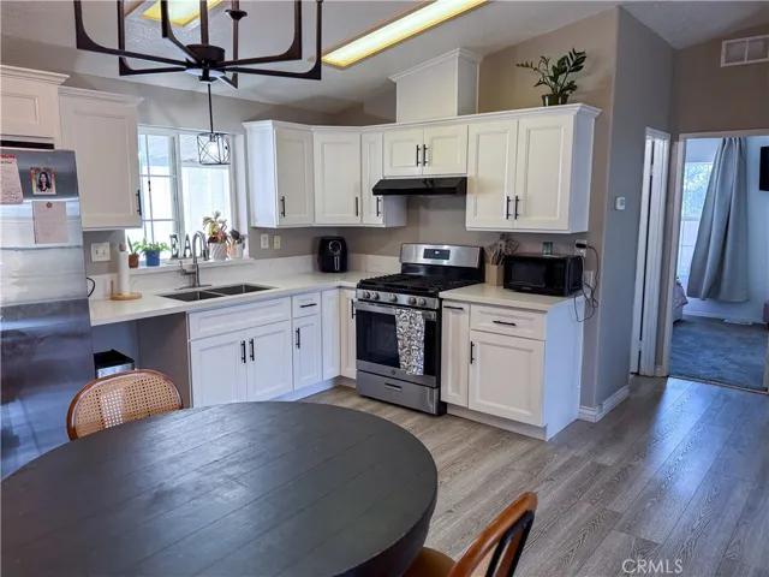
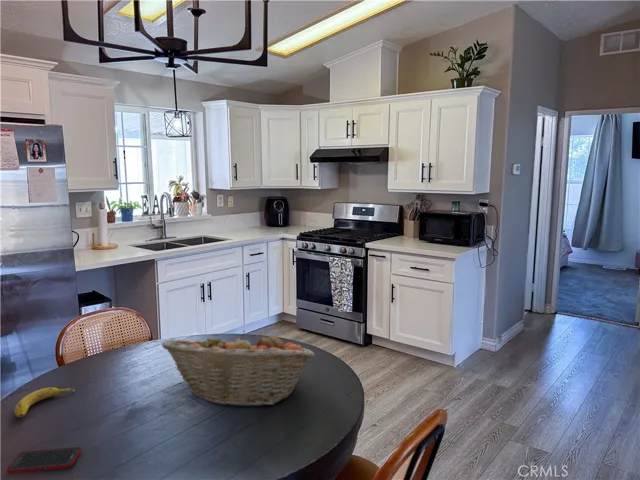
+ cell phone [5,446,82,474]
+ fruit basket [161,329,316,407]
+ fruit [13,386,76,418]
